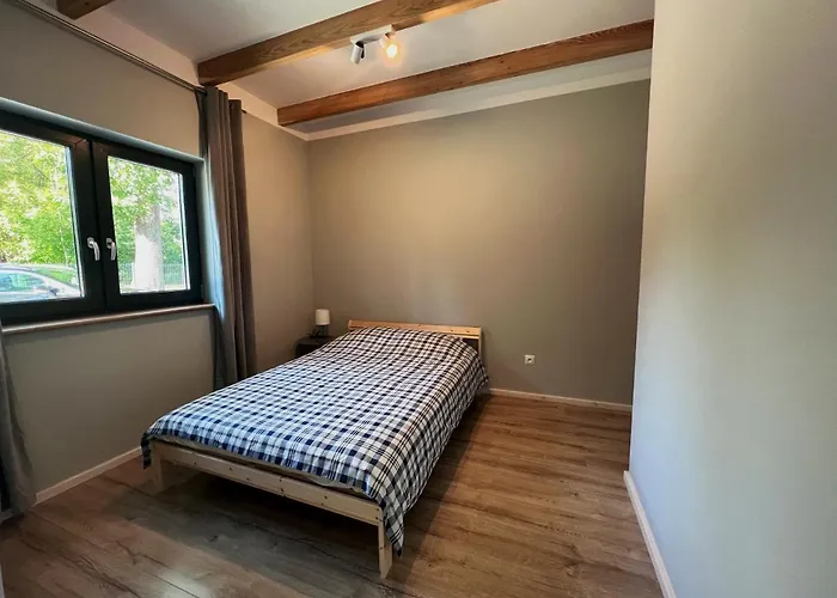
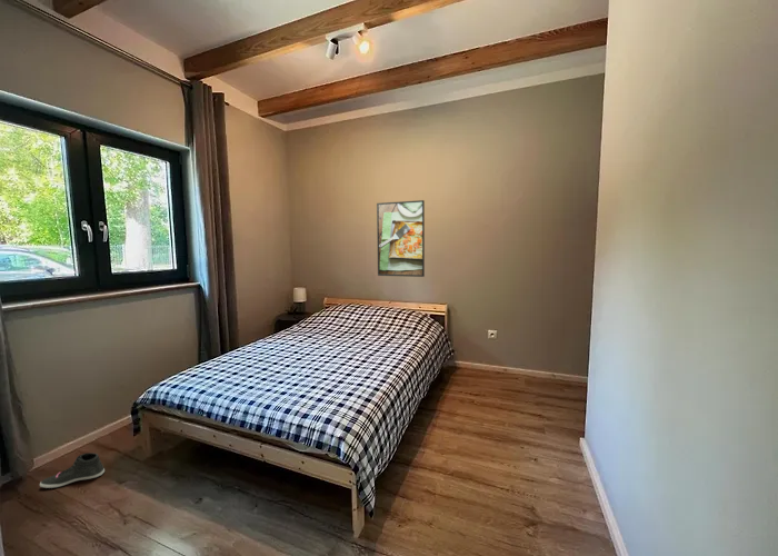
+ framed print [376,199,426,278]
+ sneaker [39,451,106,489]
